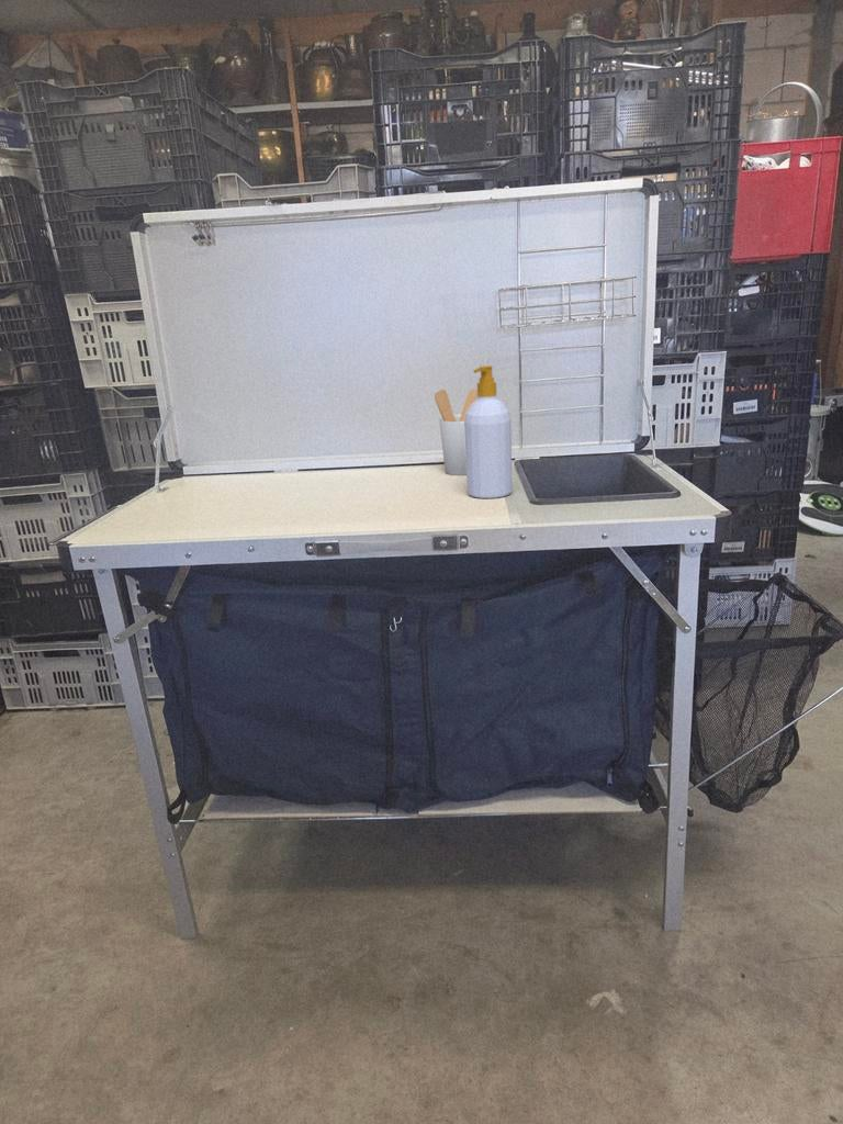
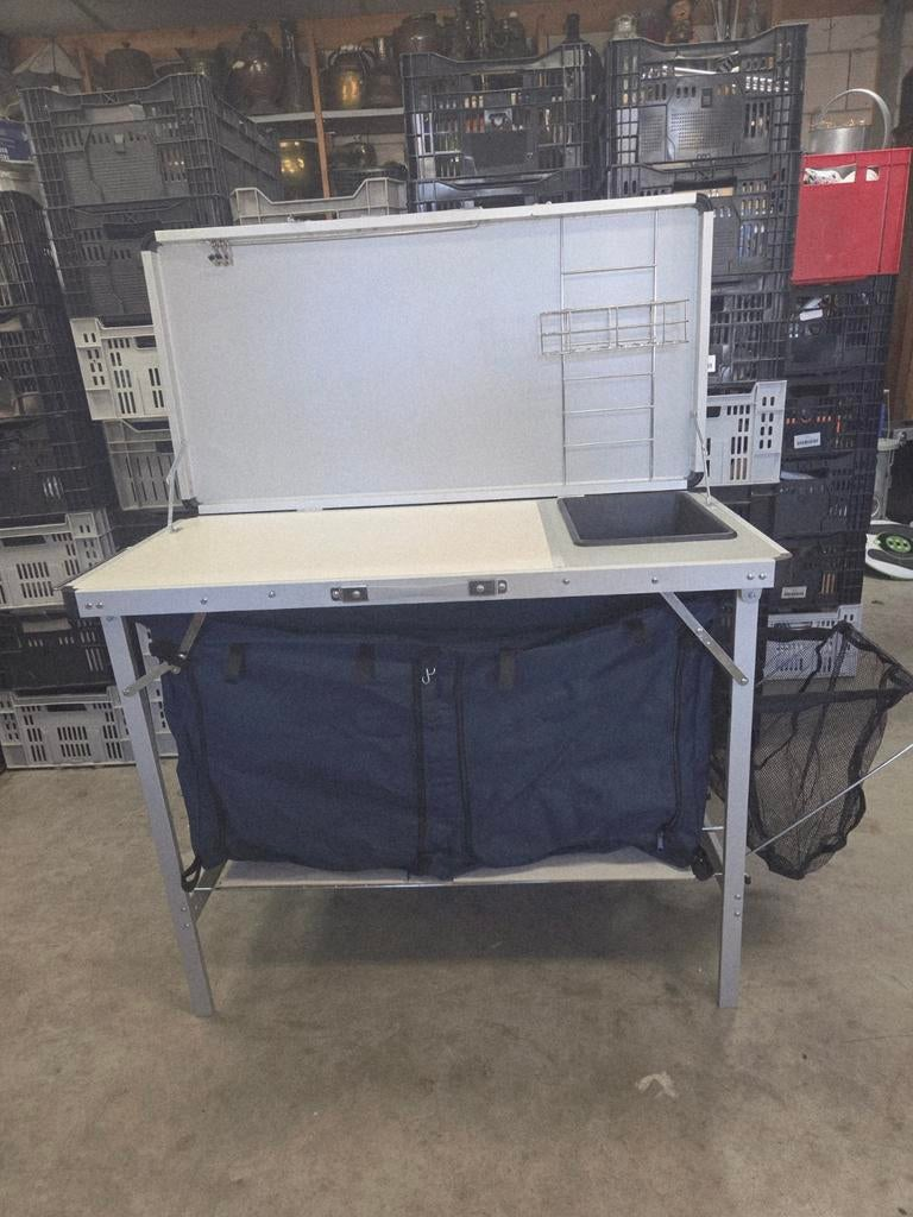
- soap bottle [464,364,514,499]
- utensil holder [434,387,477,476]
